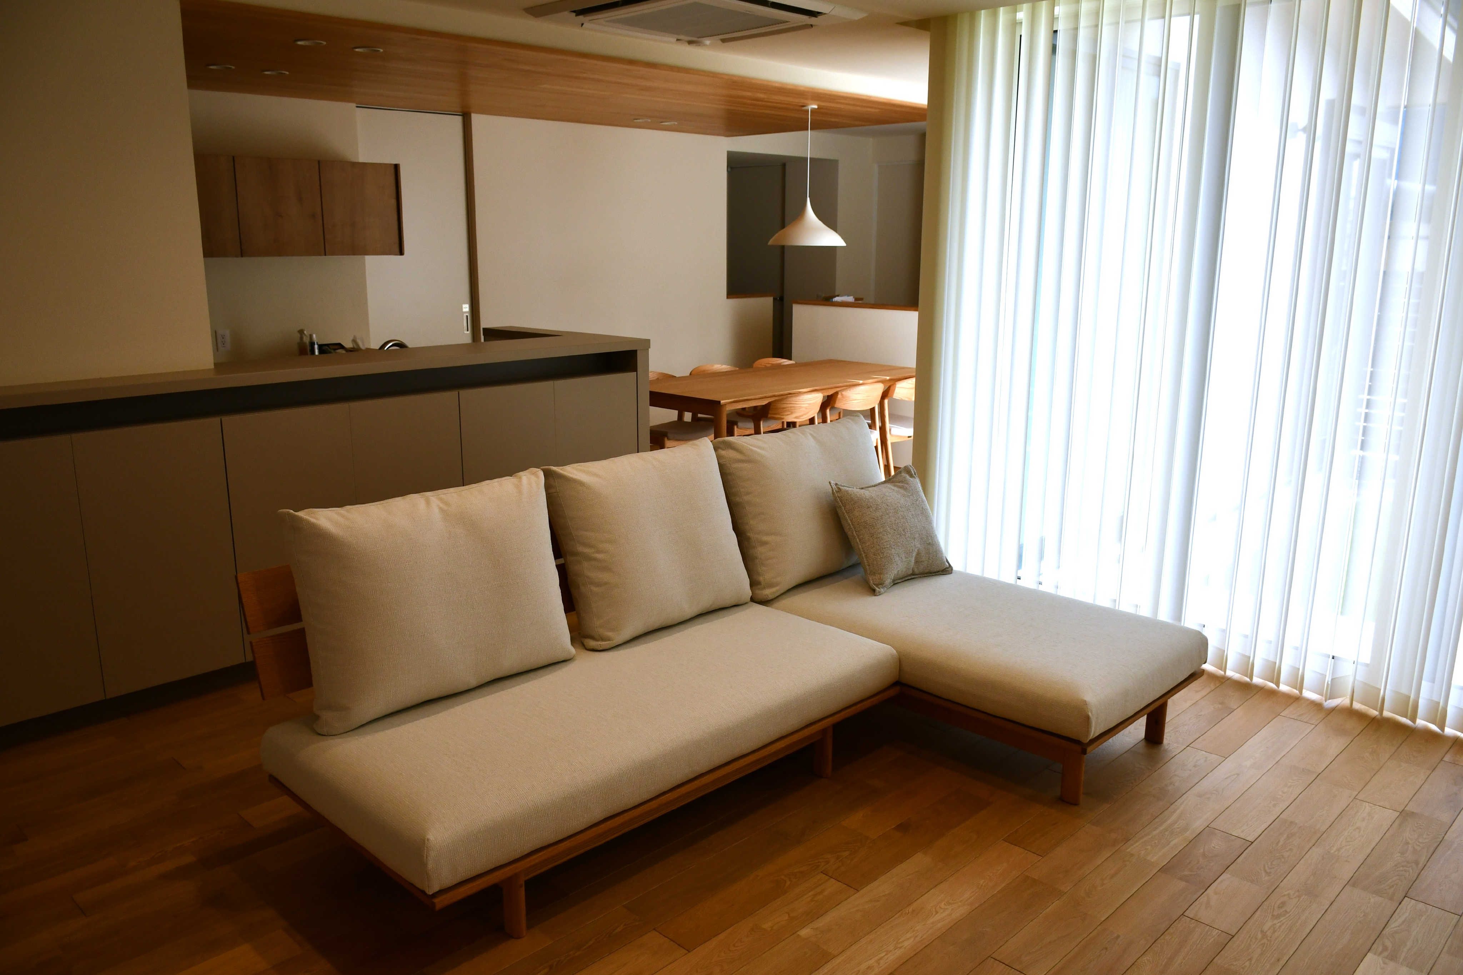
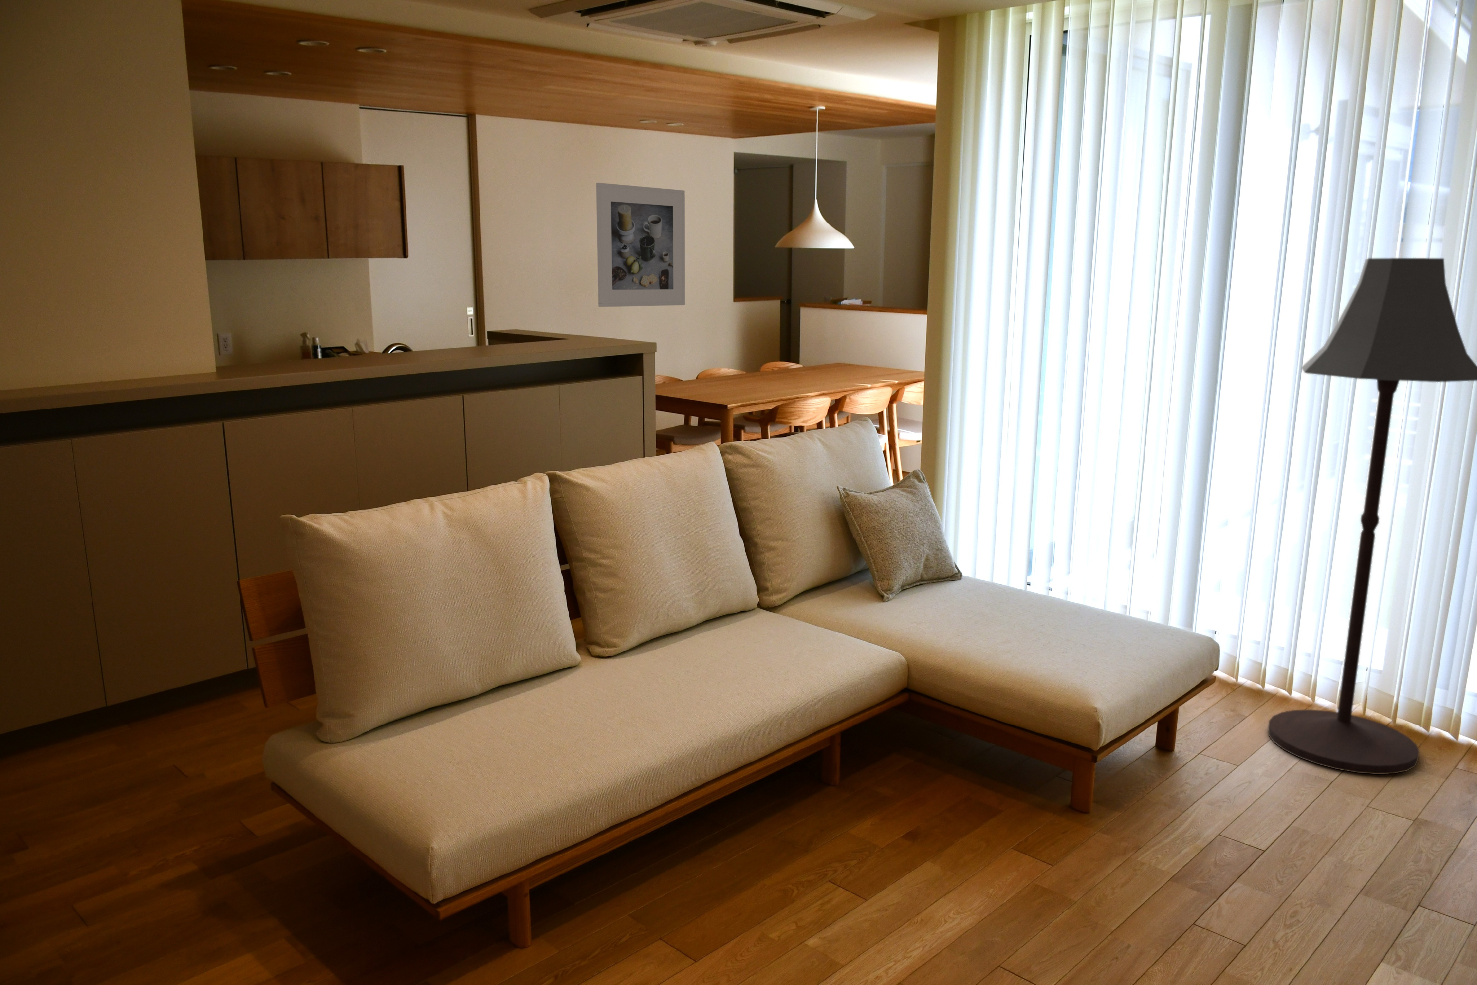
+ floor lamp [1267,257,1477,775]
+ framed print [596,182,685,308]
